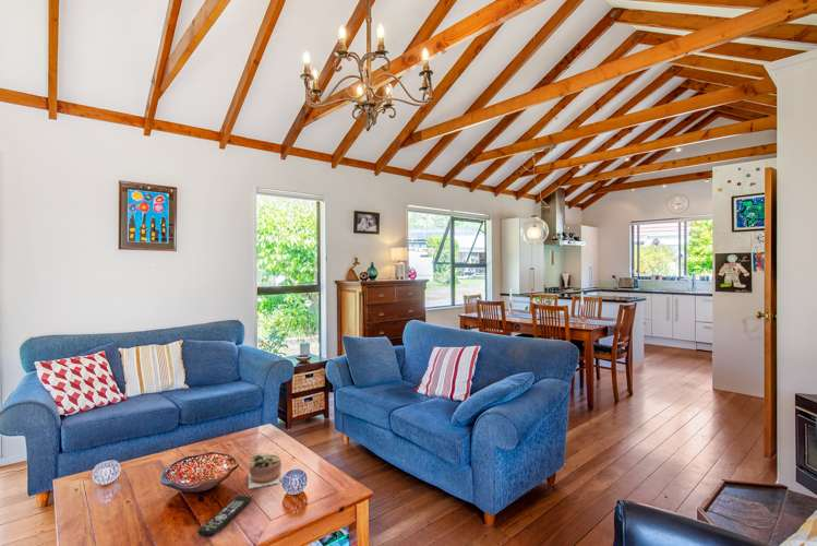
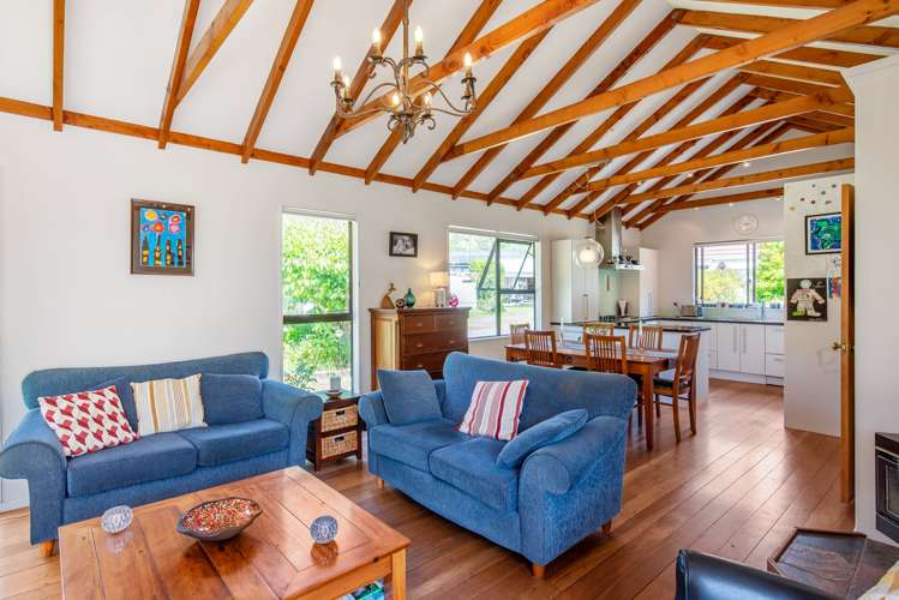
- succulent plant [248,451,284,490]
- remote control [197,495,252,538]
